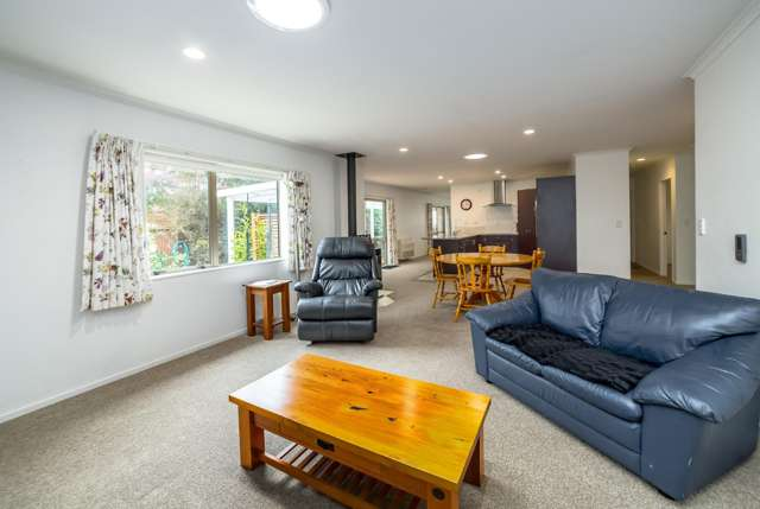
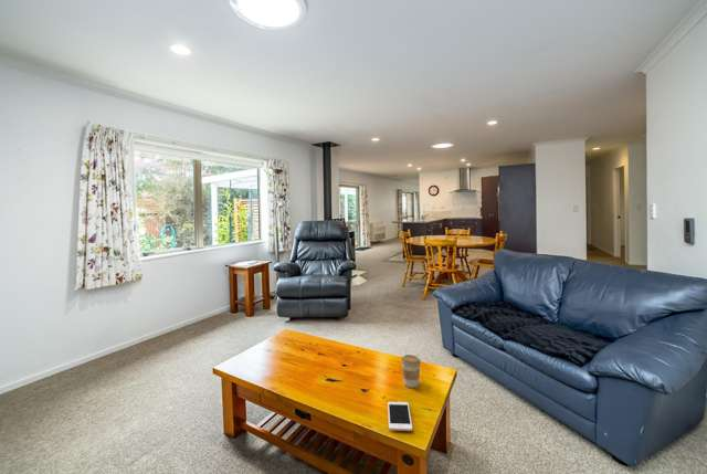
+ coffee cup [400,354,422,389]
+ cell phone [387,401,413,432]
